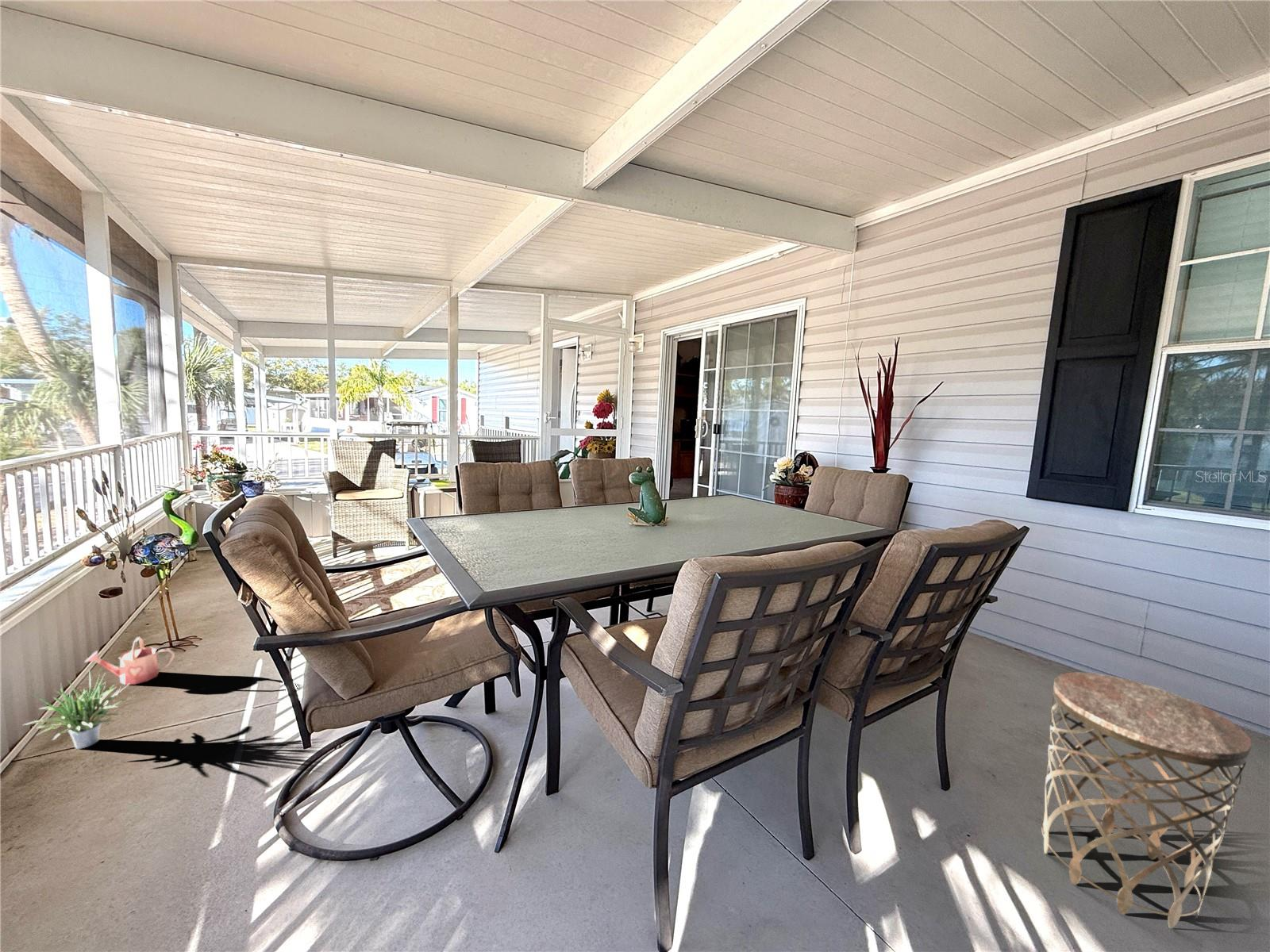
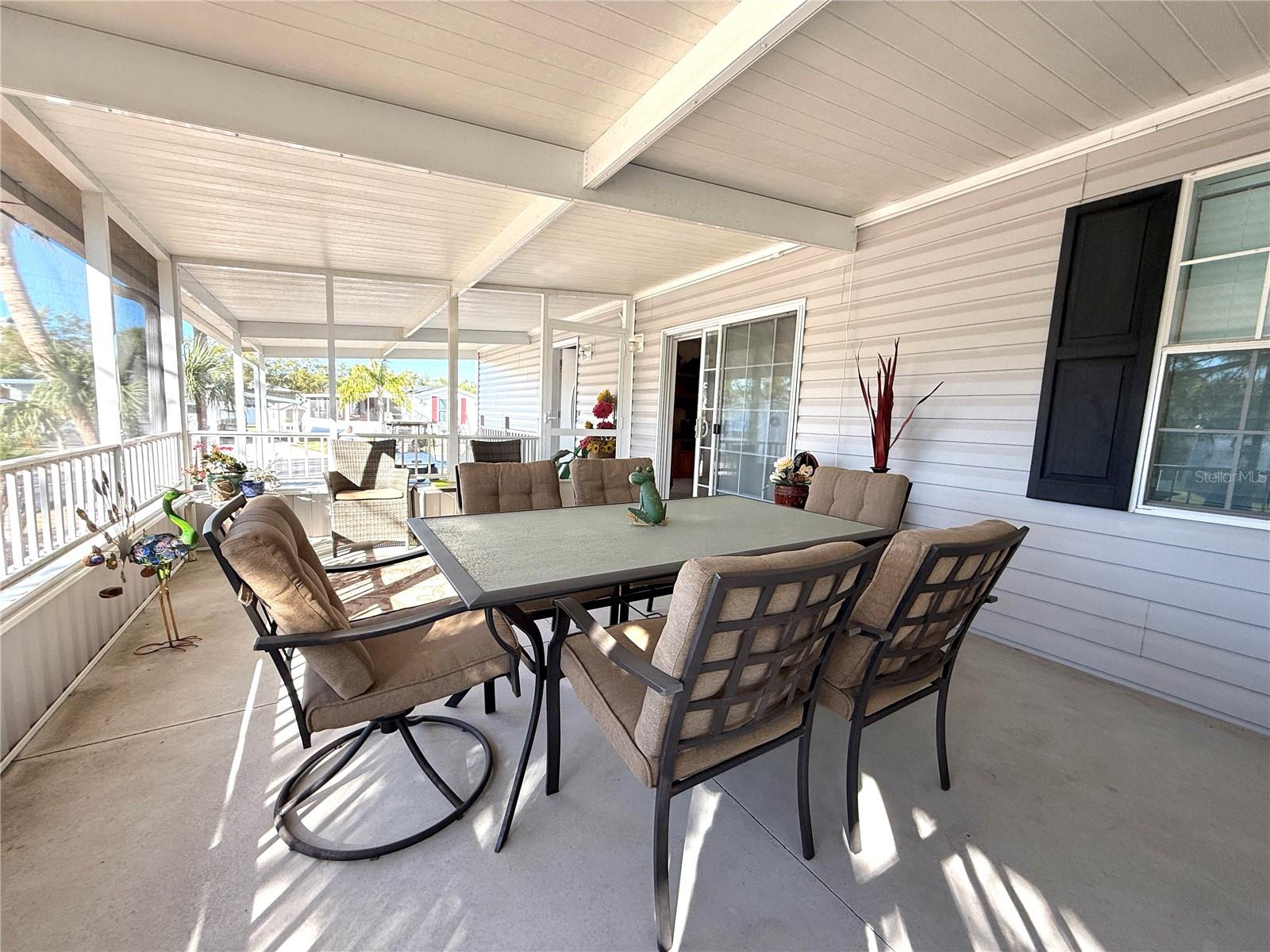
- side table [1041,671,1253,929]
- potted plant [22,670,135,750]
- watering can [83,636,175,685]
